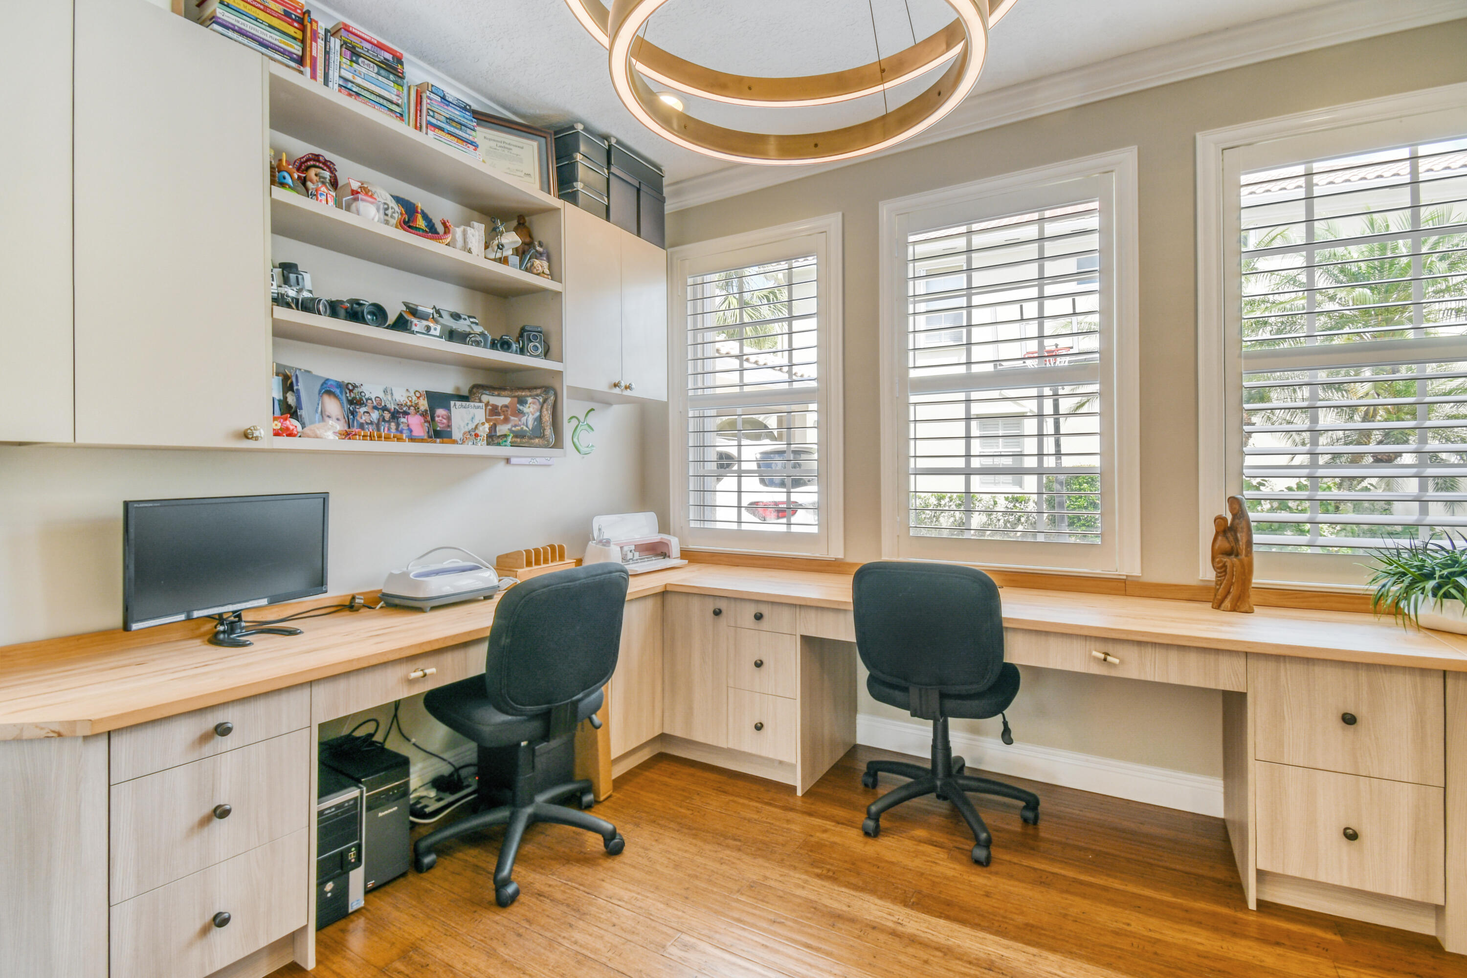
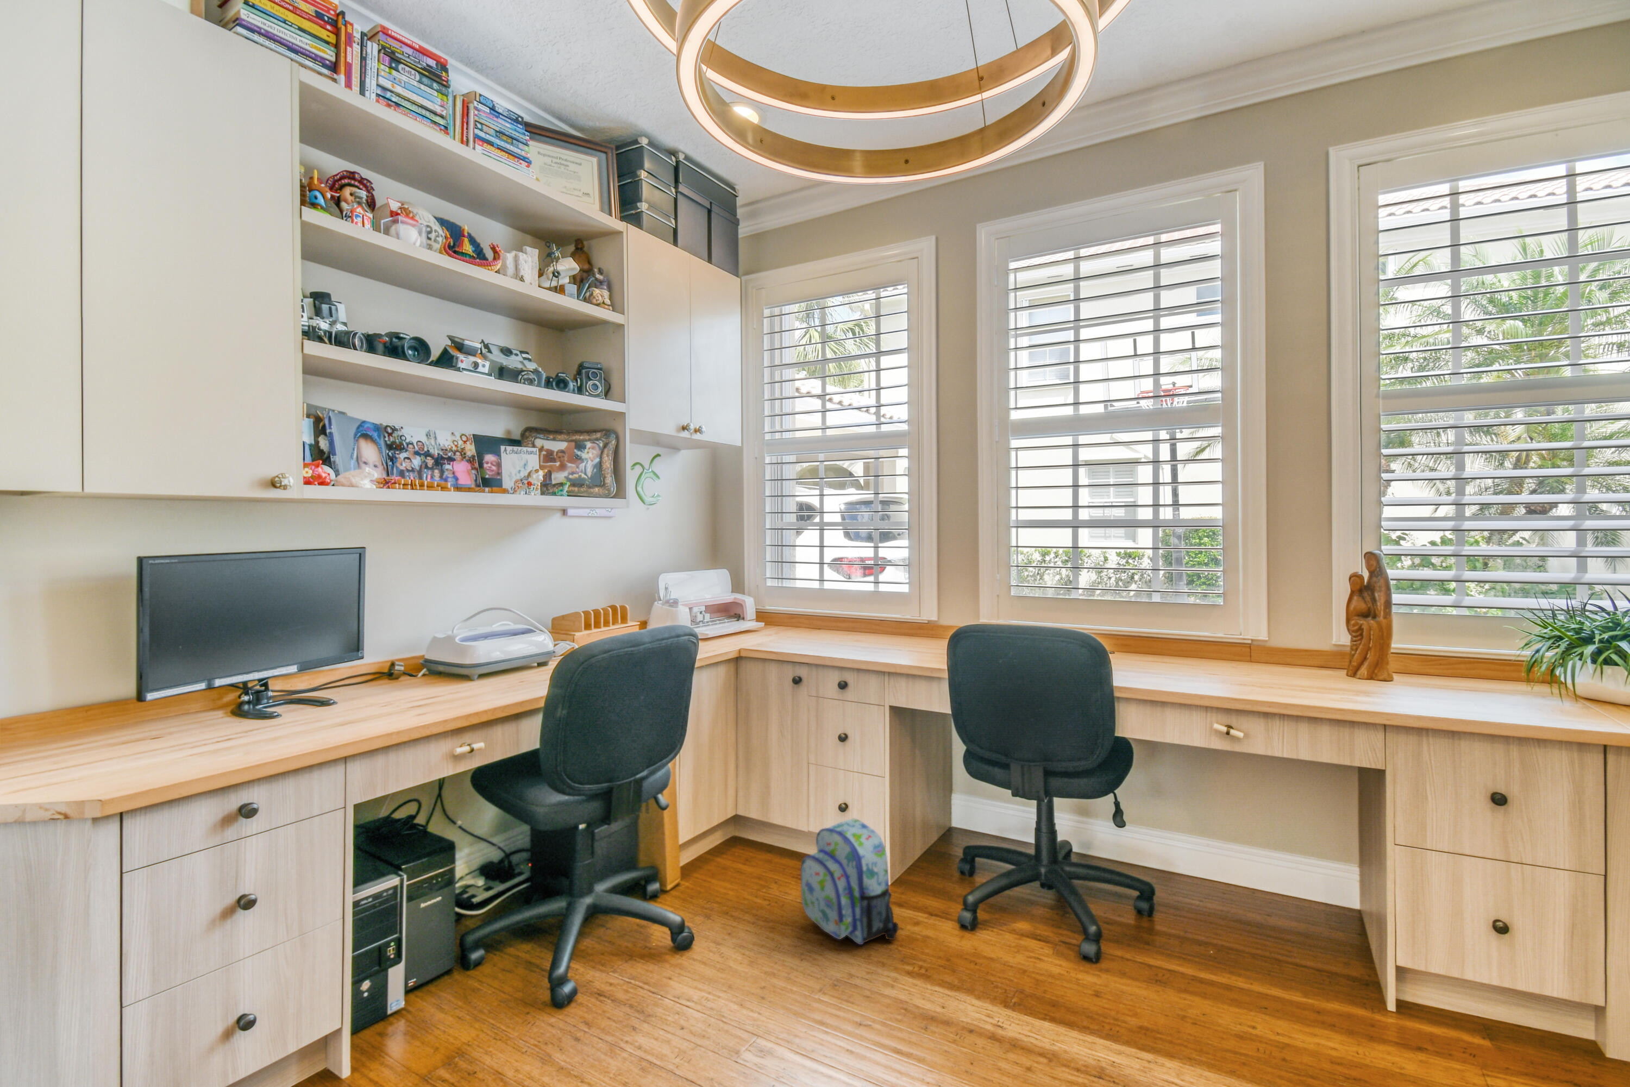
+ backpack [800,818,899,945]
